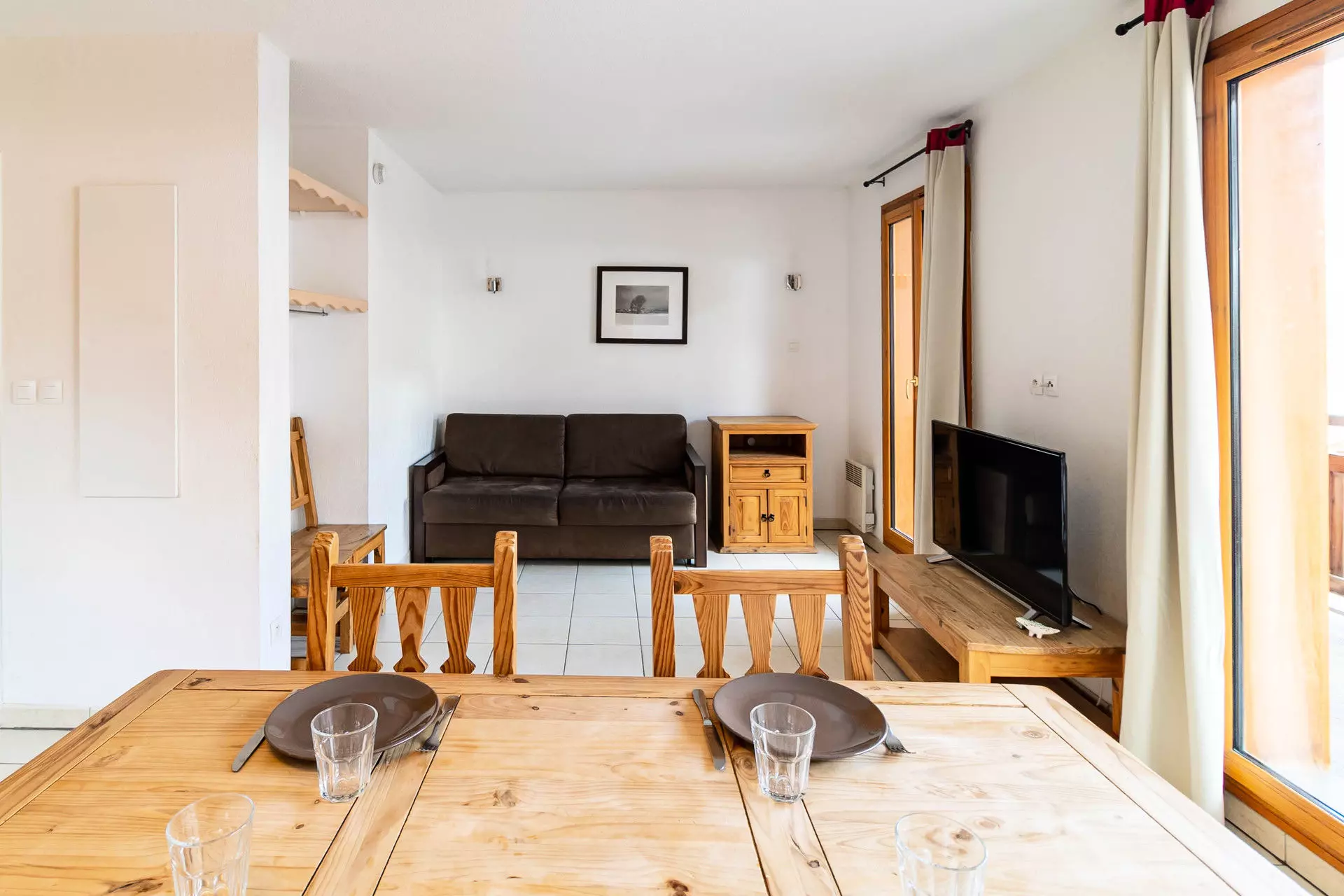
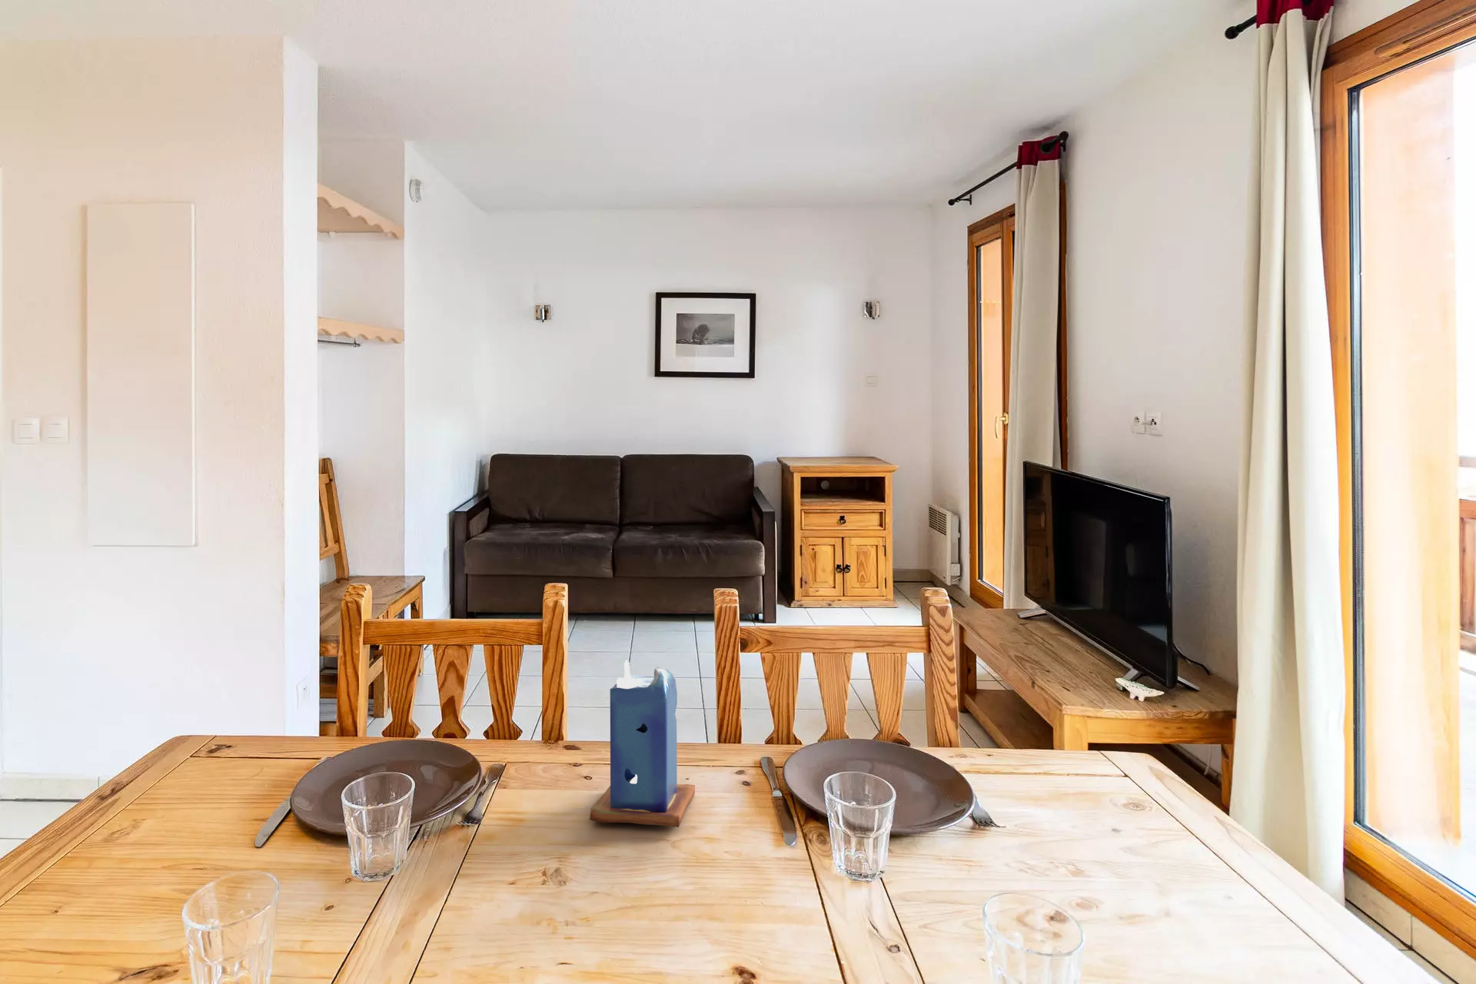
+ candle [589,659,695,828]
